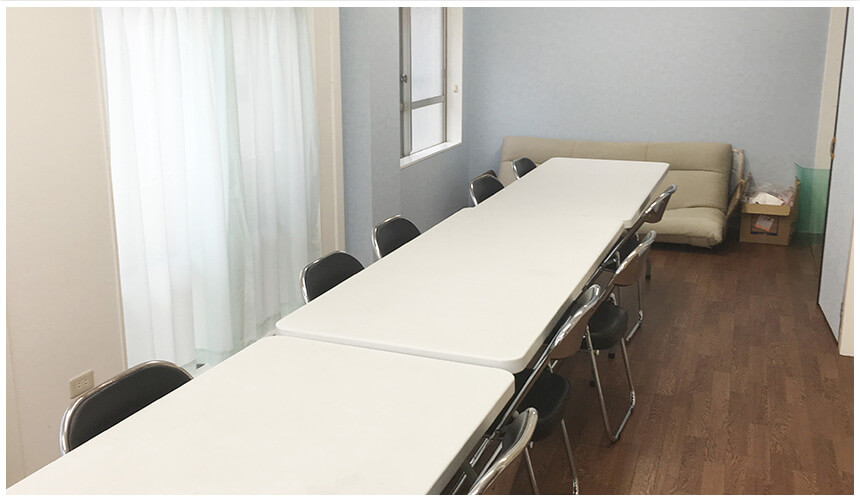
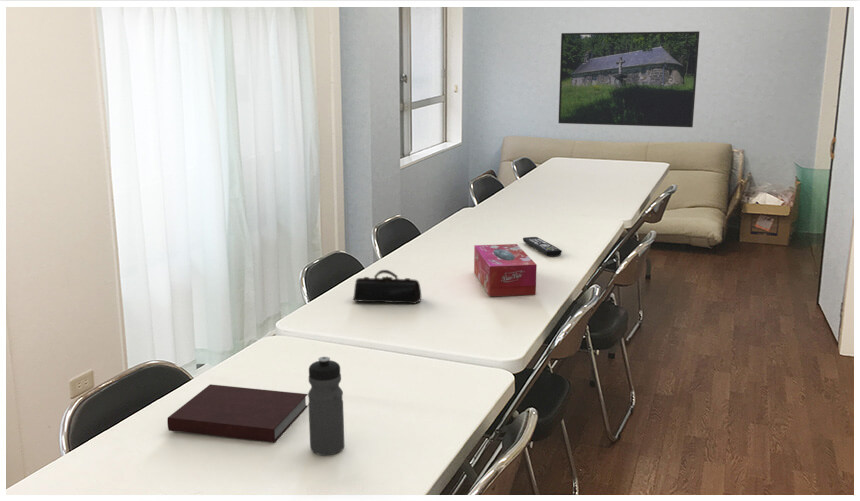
+ pencil case [352,269,422,305]
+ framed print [557,30,701,128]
+ remote control [522,236,563,257]
+ tissue box [473,243,538,297]
+ water bottle [307,356,345,456]
+ notebook [166,383,309,444]
